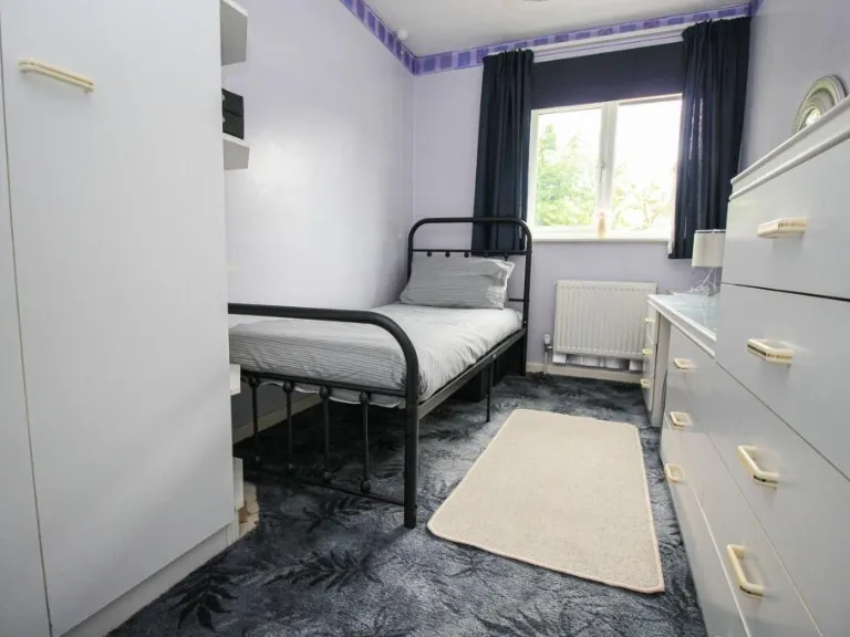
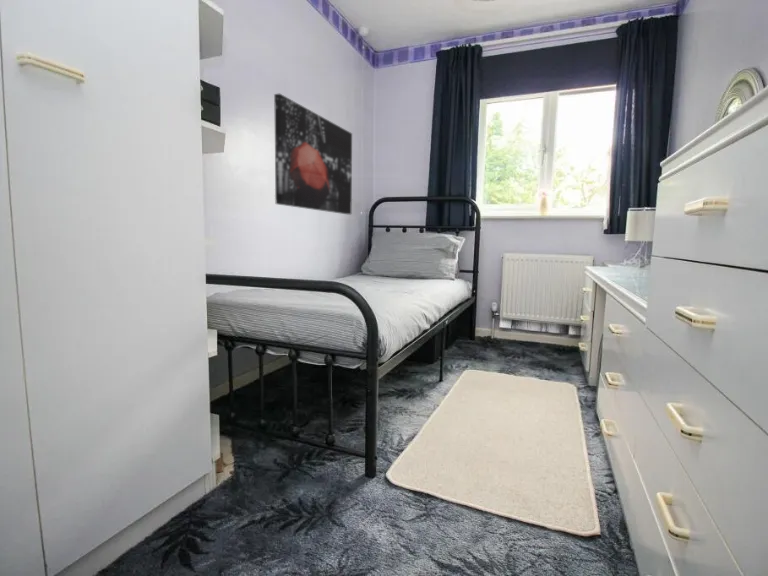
+ wall art [273,93,353,215]
